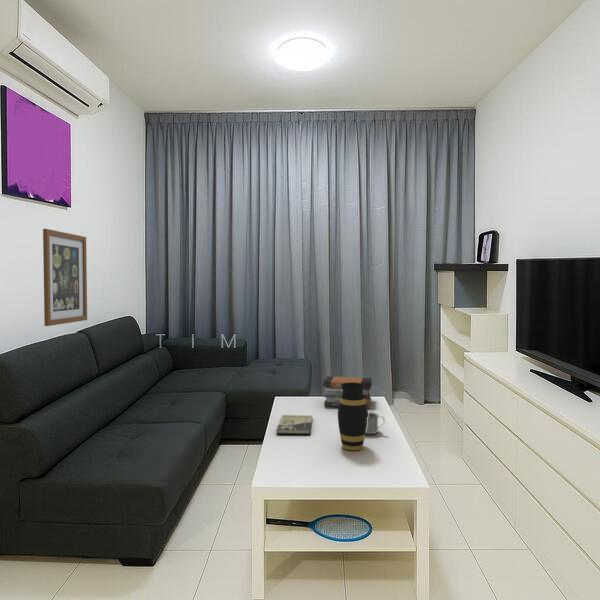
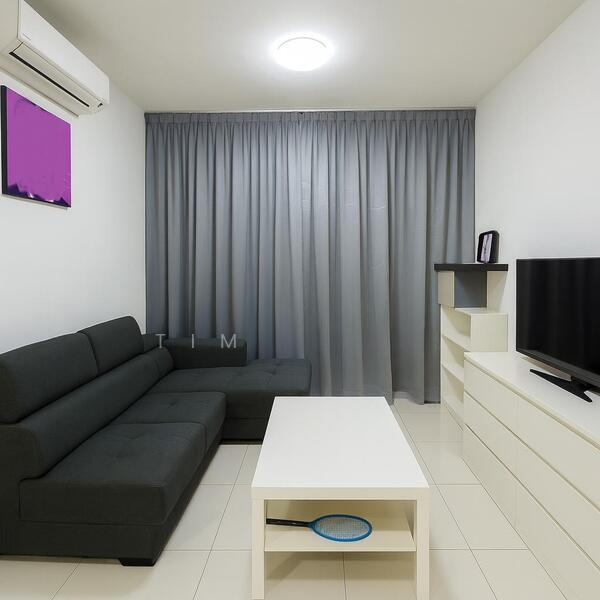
- book [275,414,313,436]
- book stack [322,375,373,409]
- wall art [42,228,88,327]
- vase [337,383,369,451]
- mug [365,411,386,435]
